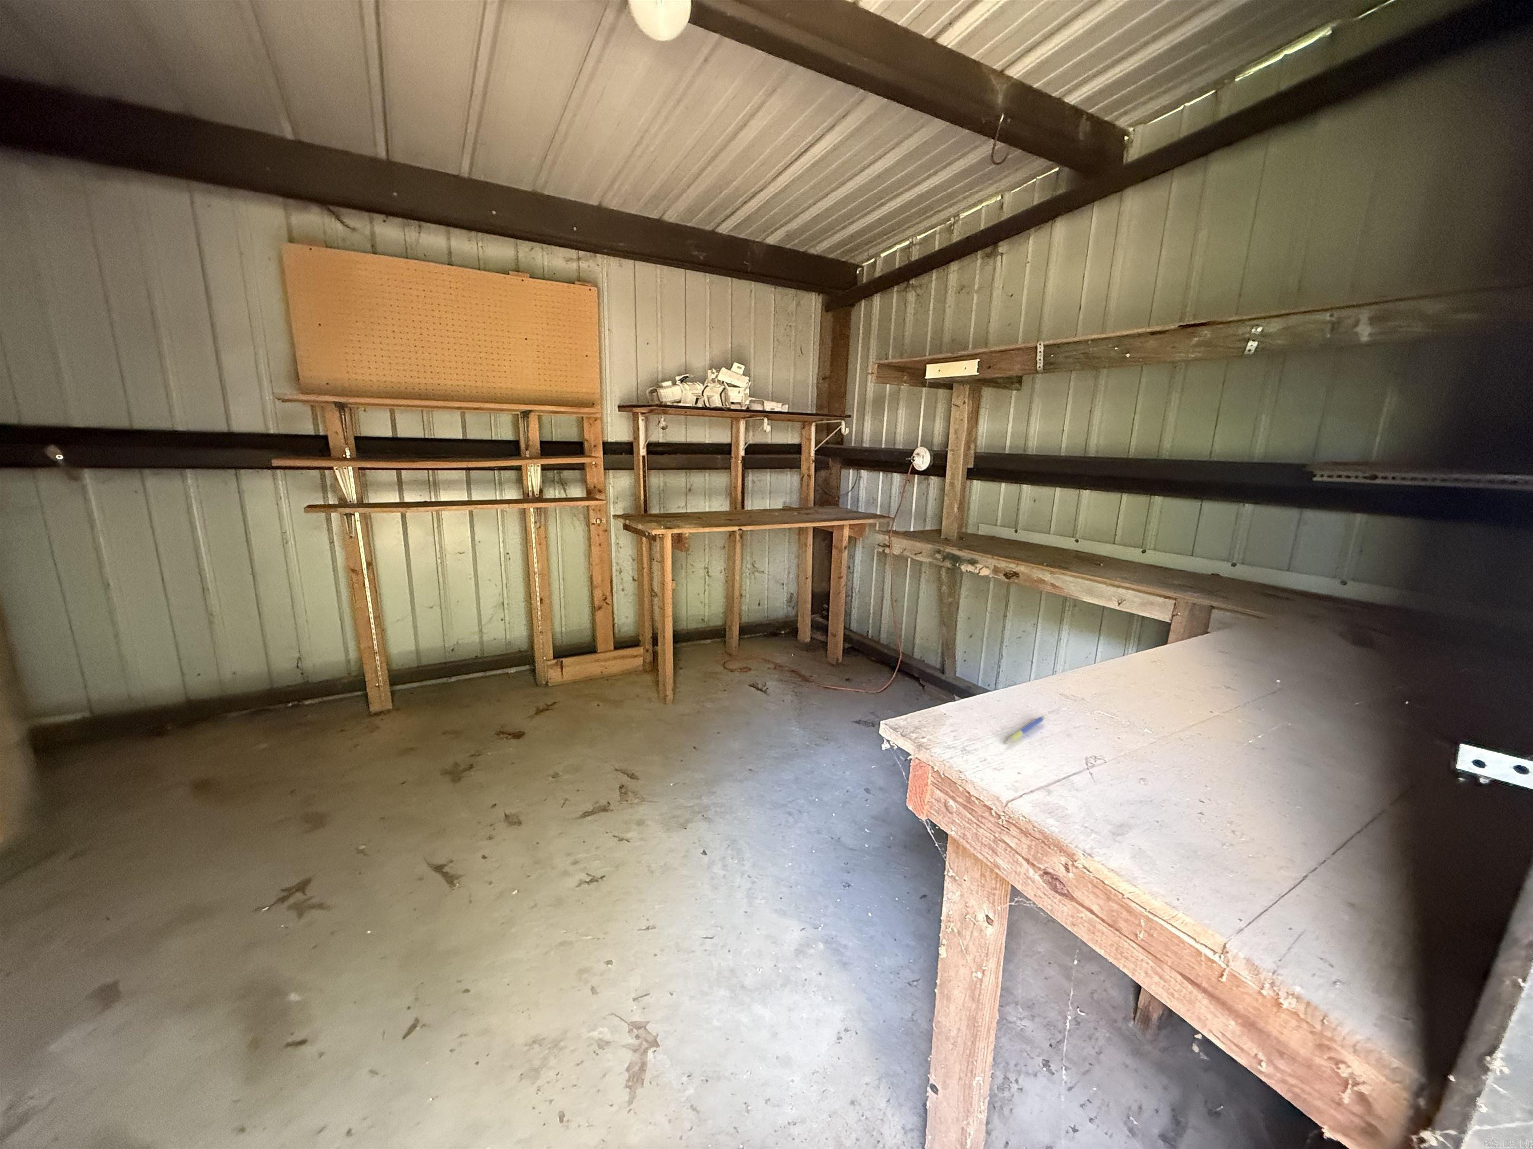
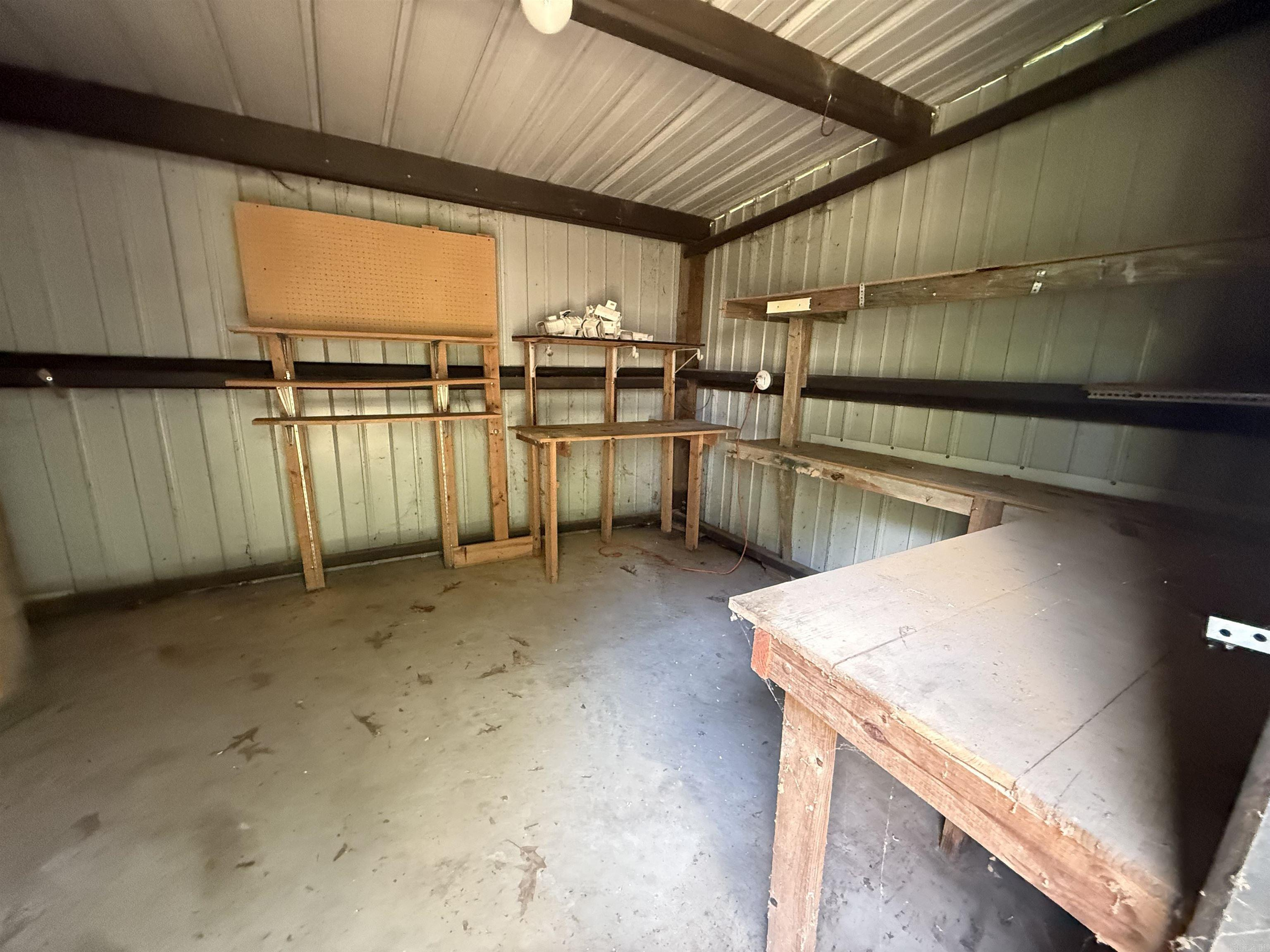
- pen [1004,716,1045,743]
